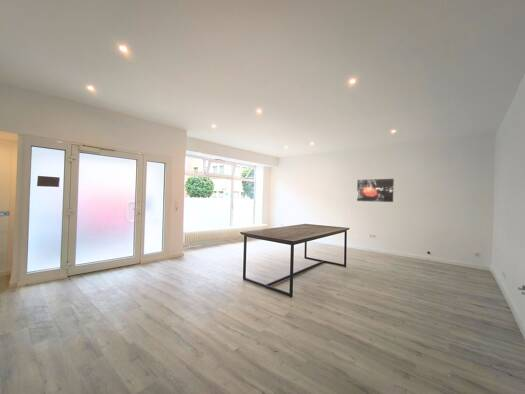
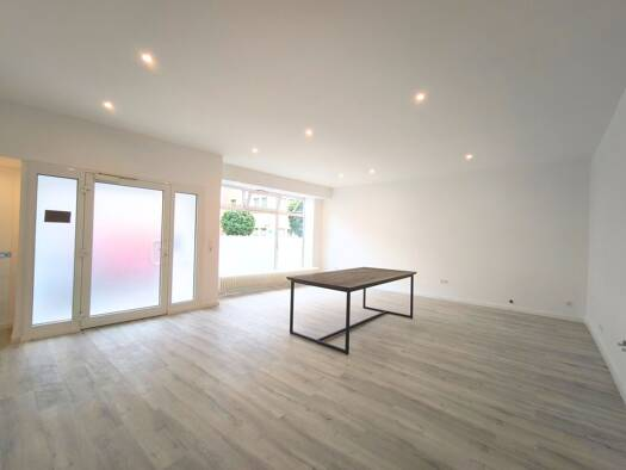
- wall art [356,178,395,203]
